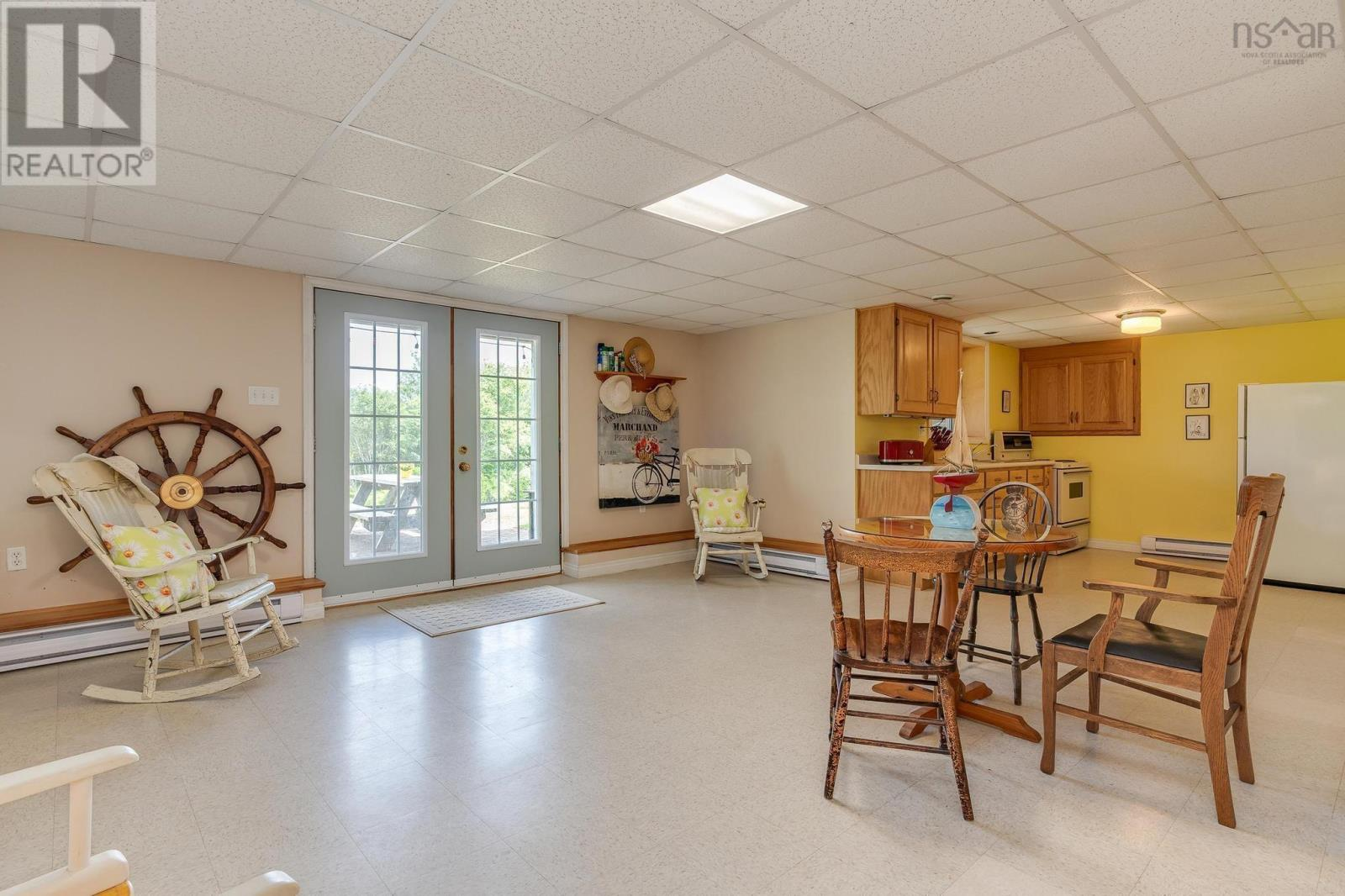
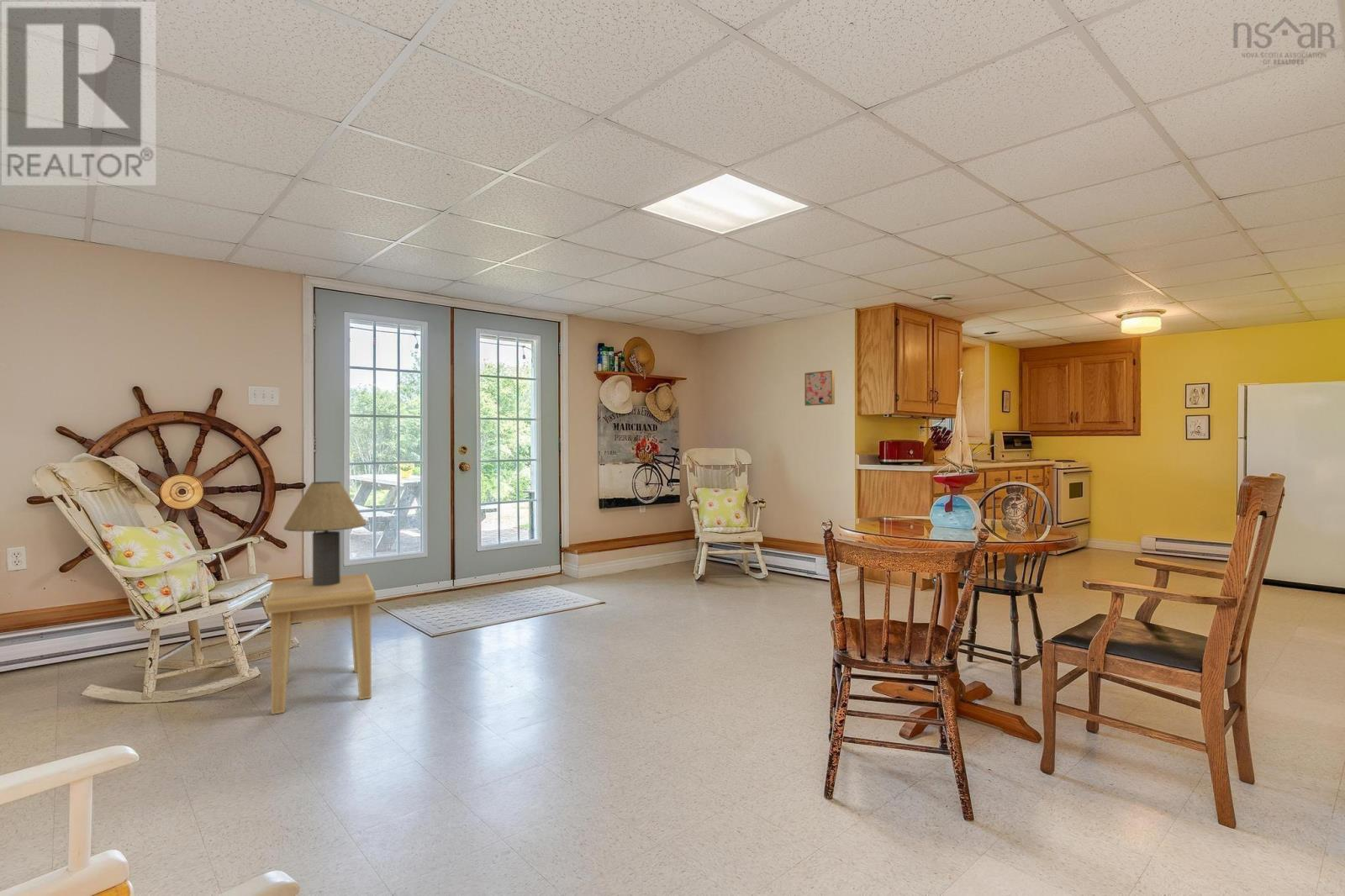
+ table lamp [283,481,367,586]
+ wall art [804,370,836,407]
+ side table [265,572,377,715]
